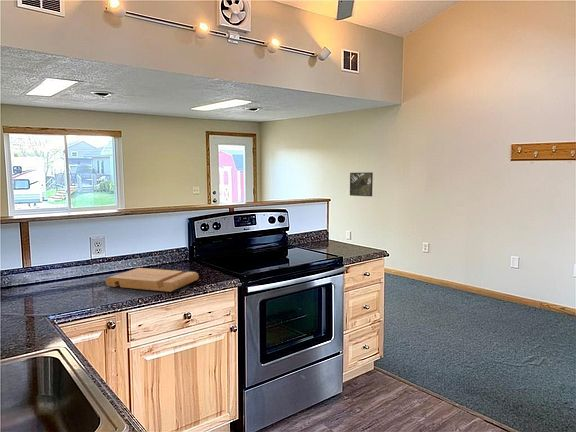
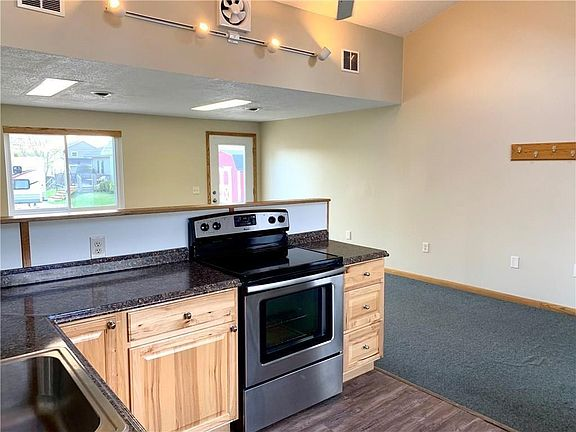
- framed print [349,171,374,197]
- cutting board [105,267,200,293]
